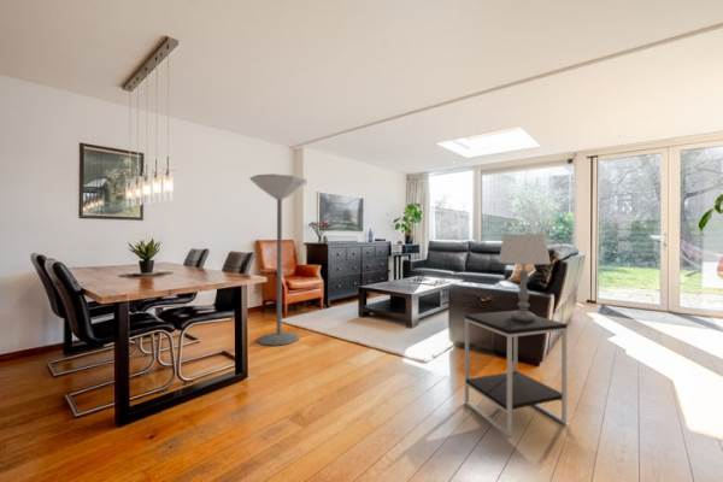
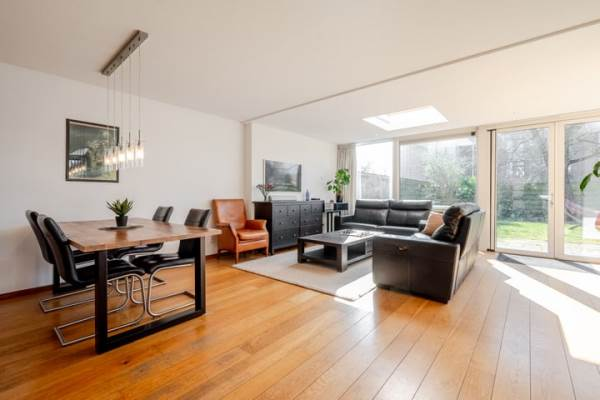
- side table [464,310,568,437]
- table lamp [498,233,552,322]
- floor lamp [248,174,308,347]
